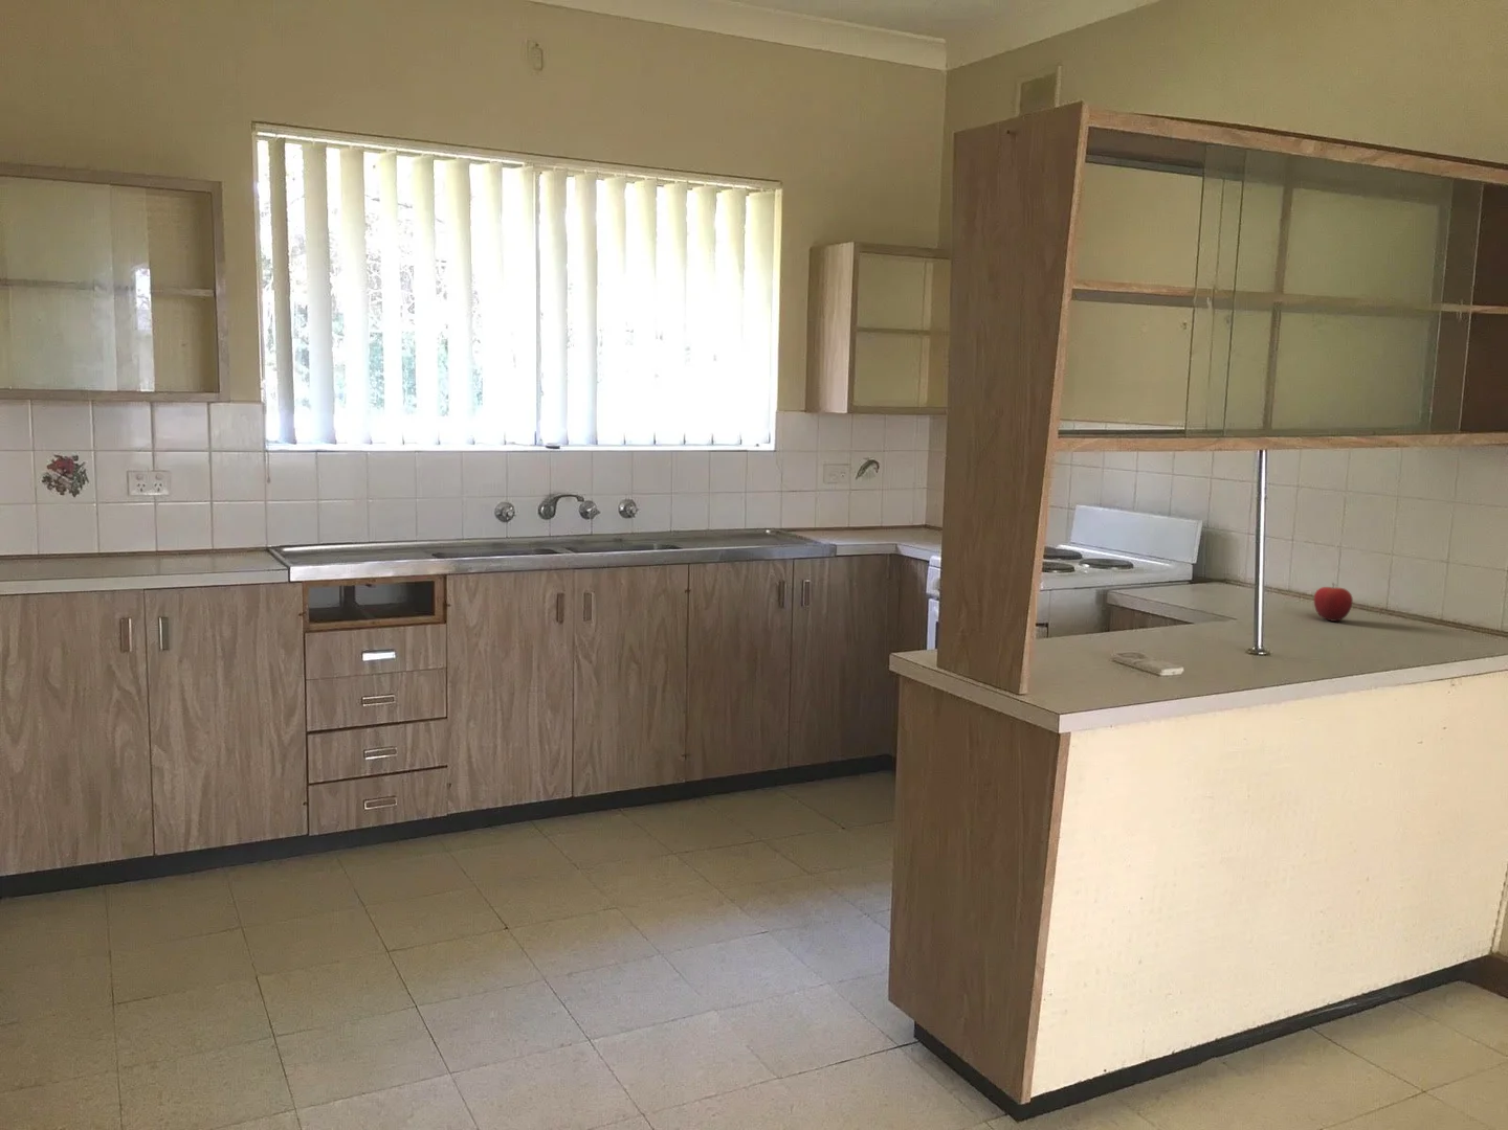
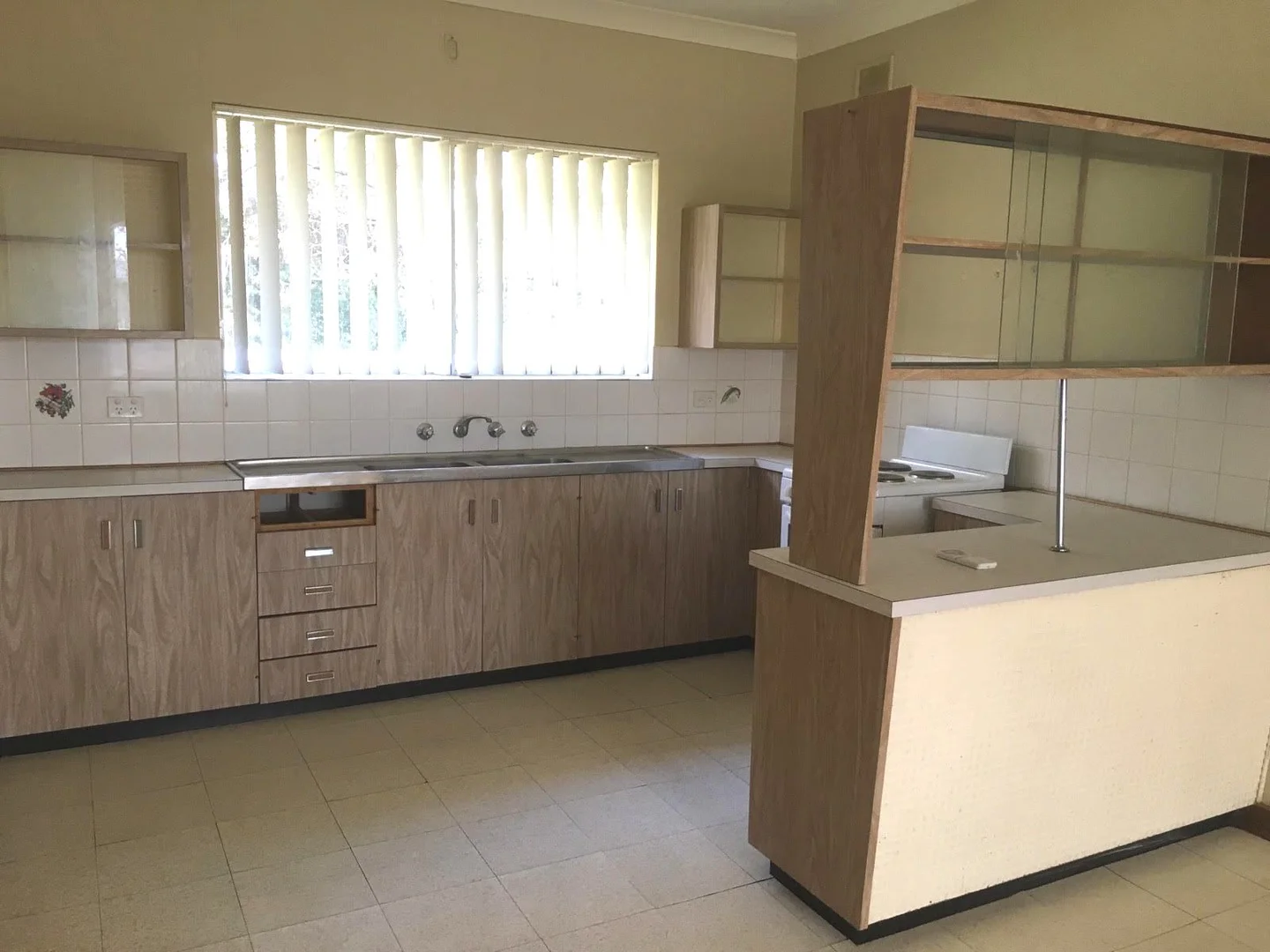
- fruit [1313,582,1354,622]
